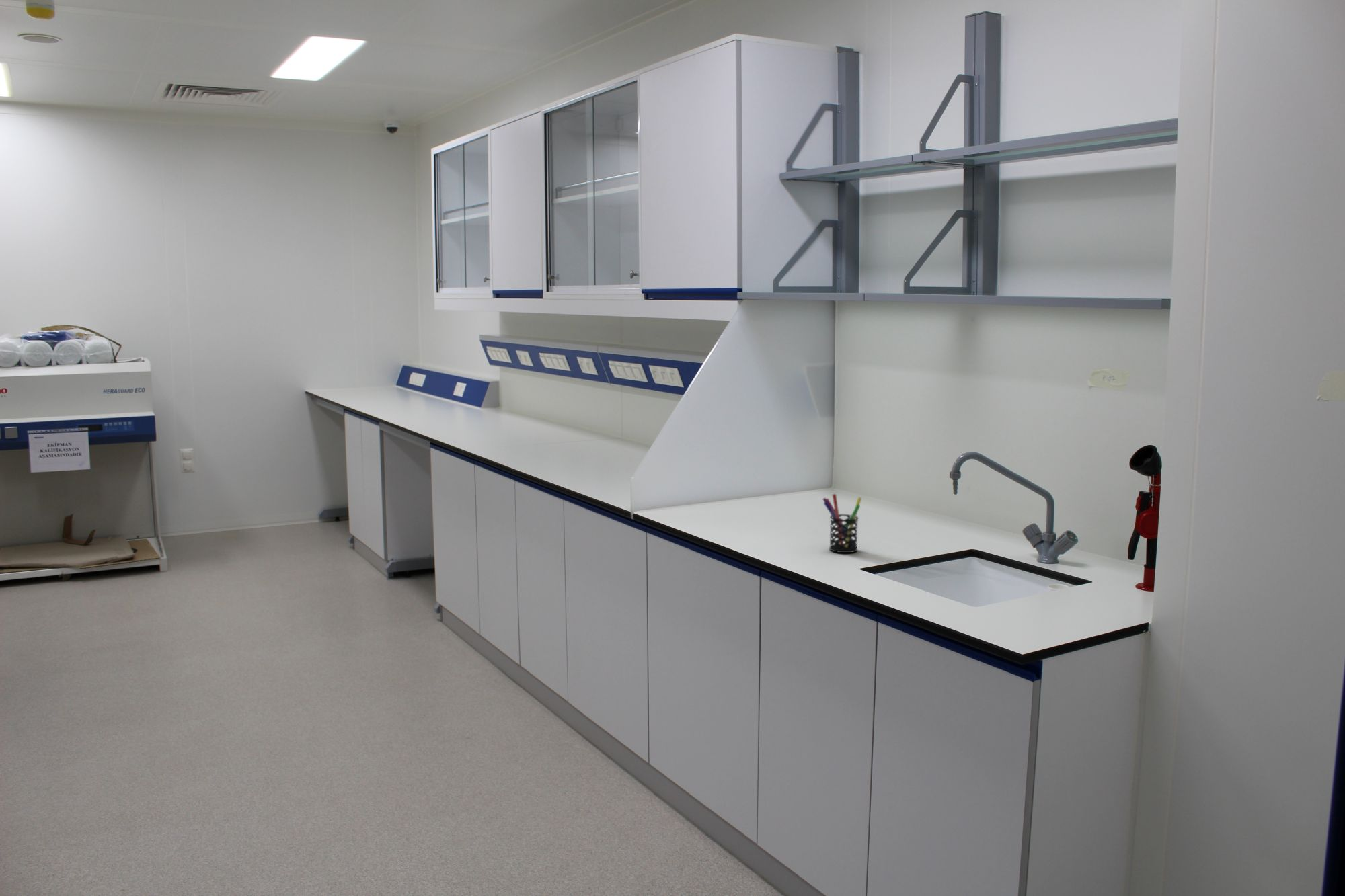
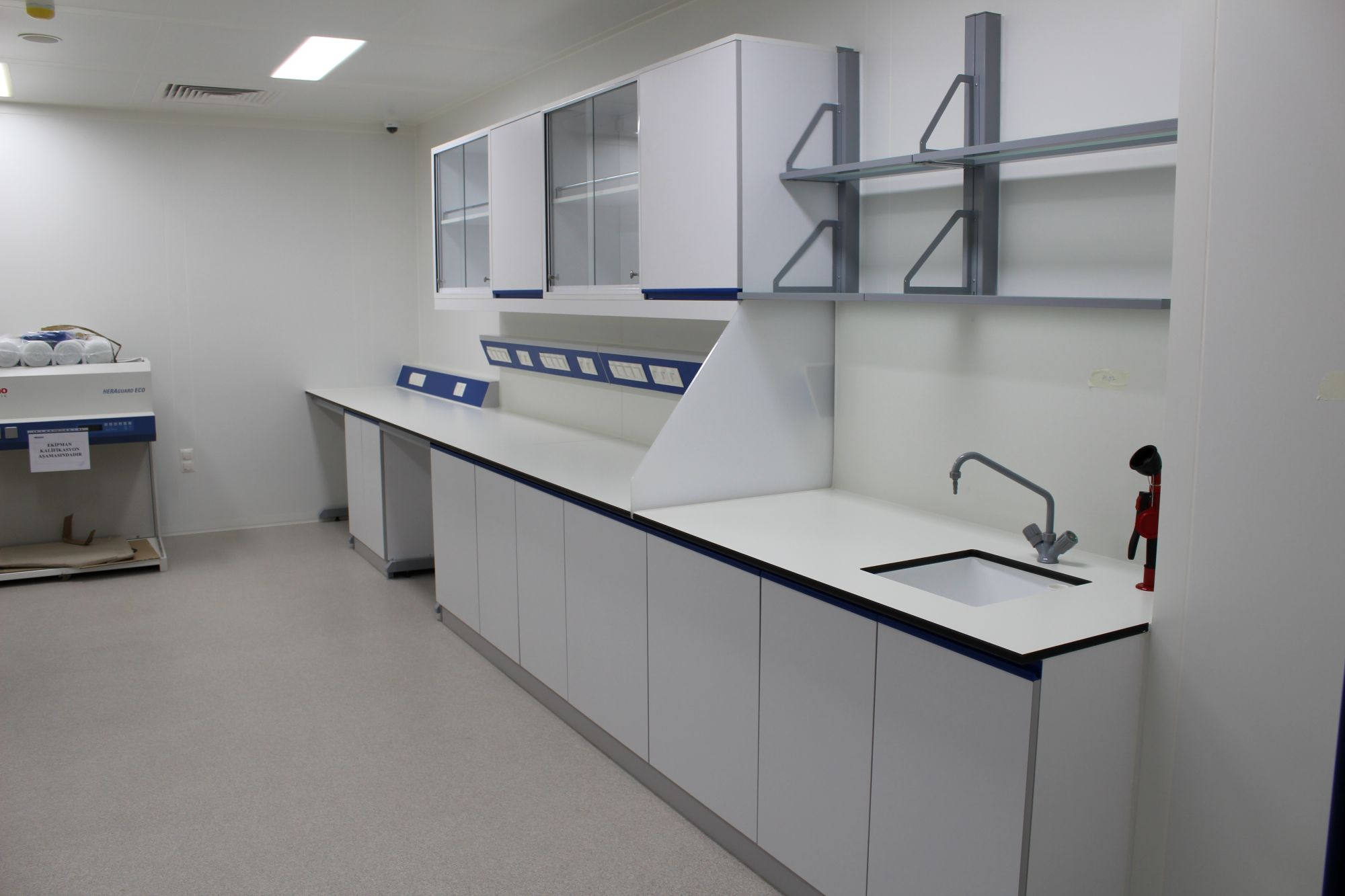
- pen holder [822,493,862,553]
